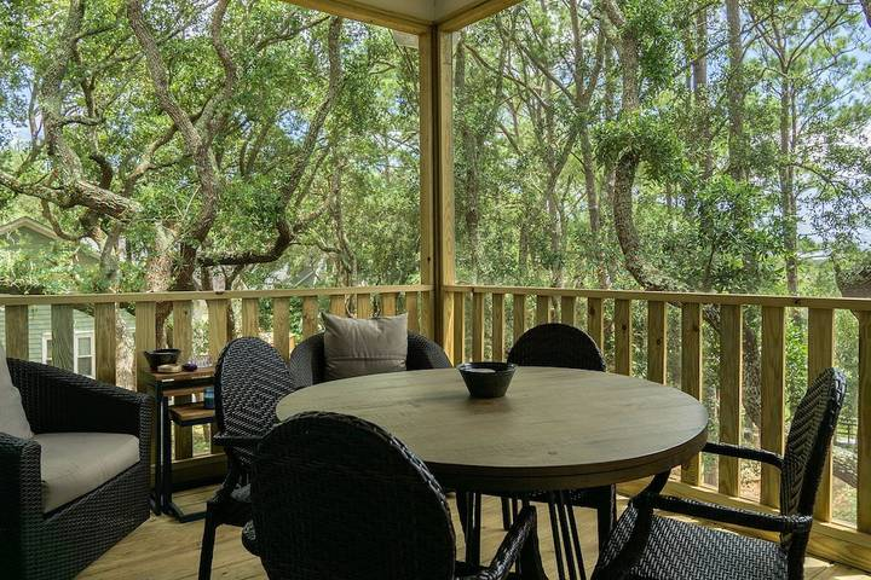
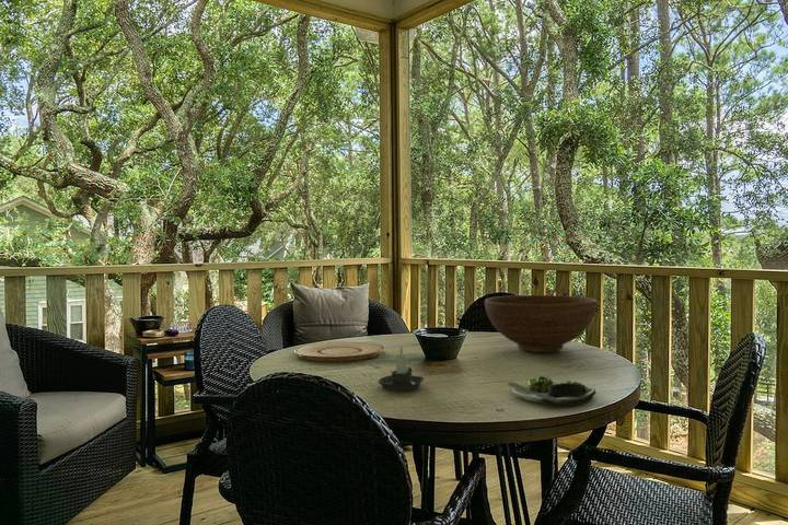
+ plate [293,341,385,362]
+ candle [378,345,425,392]
+ salad plate [506,374,598,408]
+ fruit bowl [484,294,598,353]
